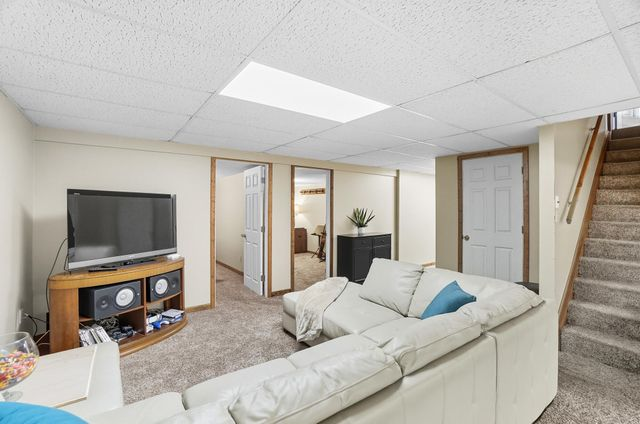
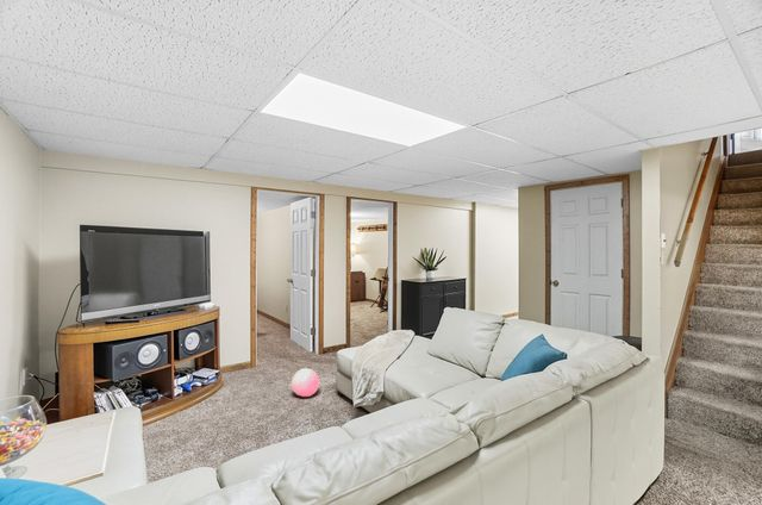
+ ball [291,367,320,398]
